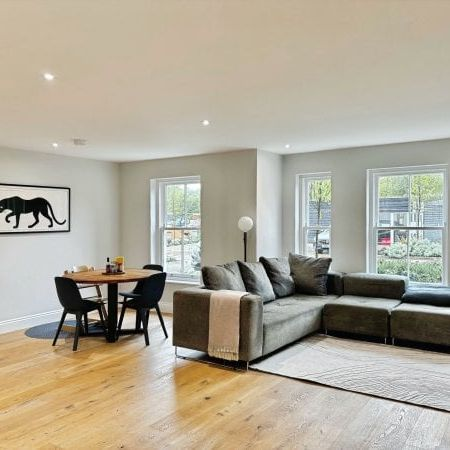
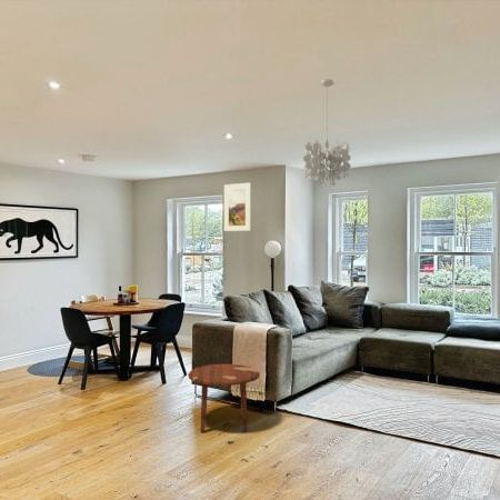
+ chandelier [302,78,352,188]
+ side table [187,363,261,433]
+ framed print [223,182,252,232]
